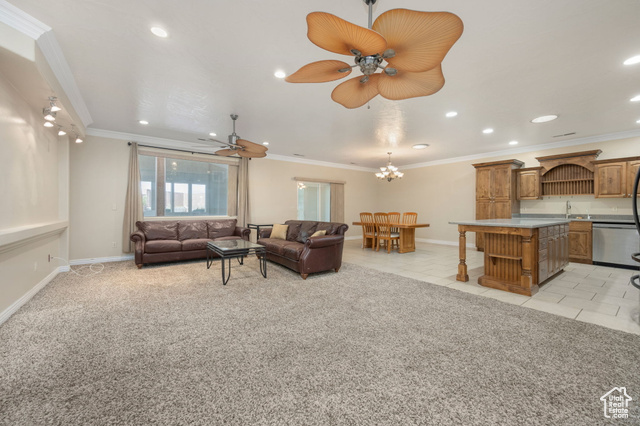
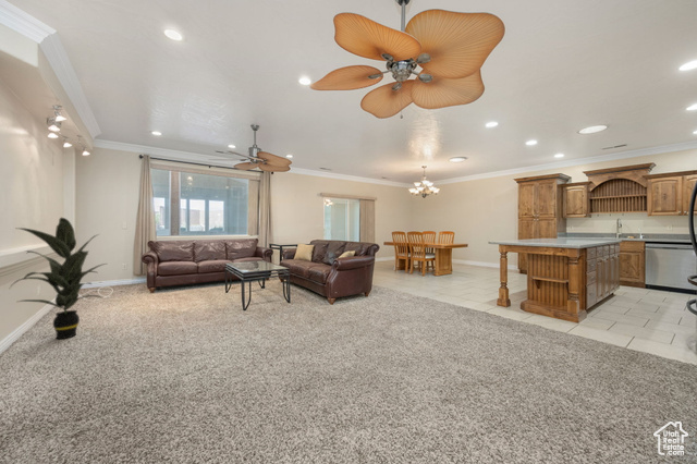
+ indoor plant [9,217,107,340]
